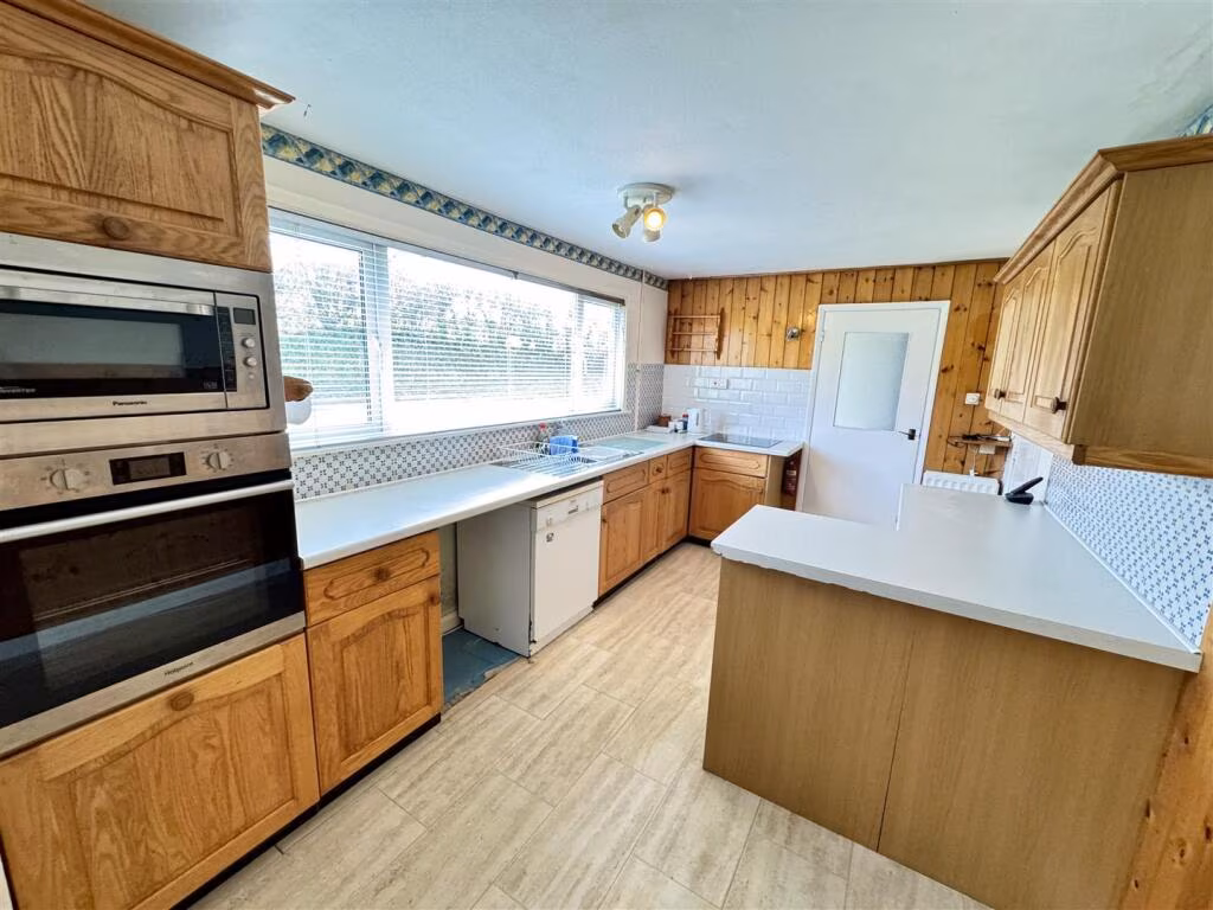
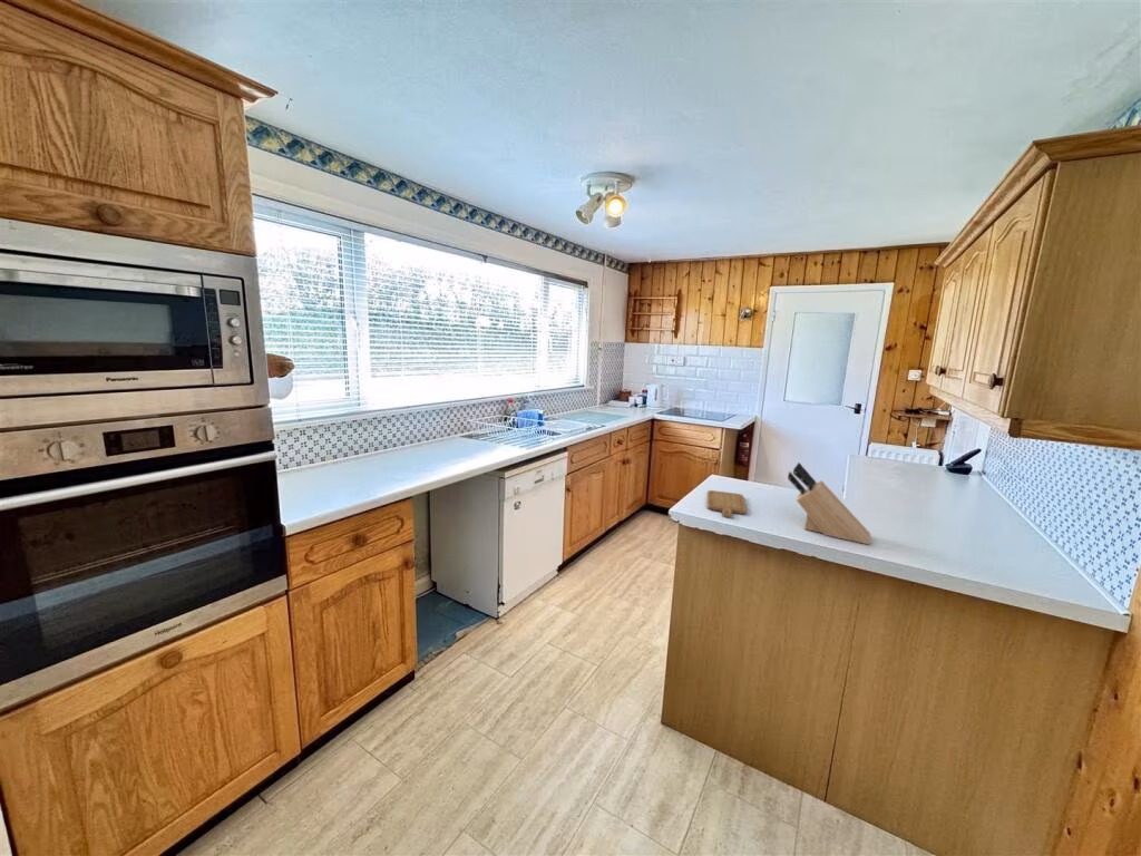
+ knife block [787,461,872,545]
+ chopping board [706,489,748,518]
